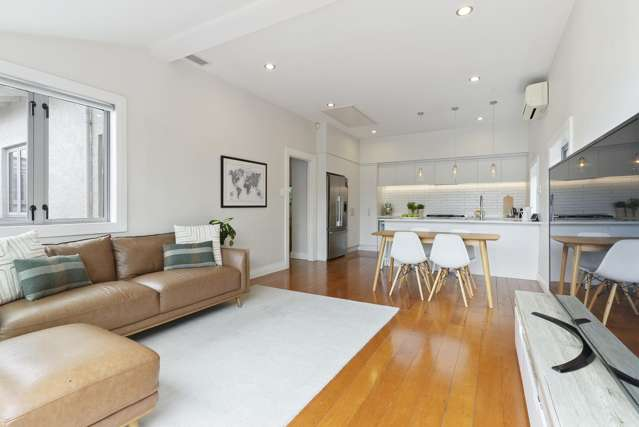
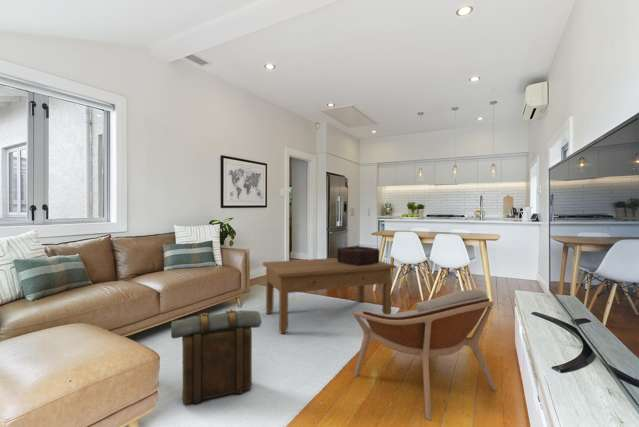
+ decorative container [336,245,380,266]
+ armchair [352,289,498,421]
+ coffee table [262,257,397,334]
+ backpack [170,308,263,405]
